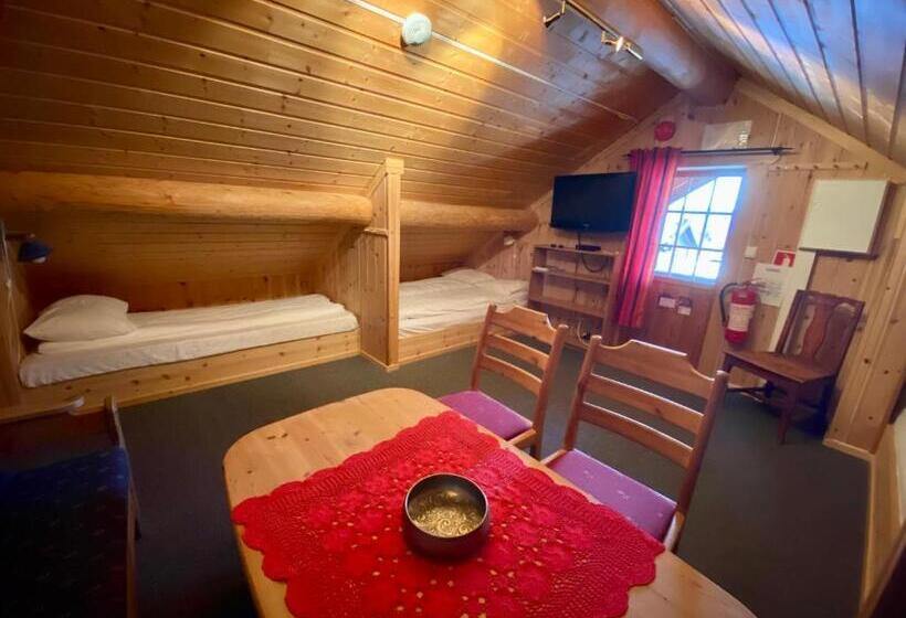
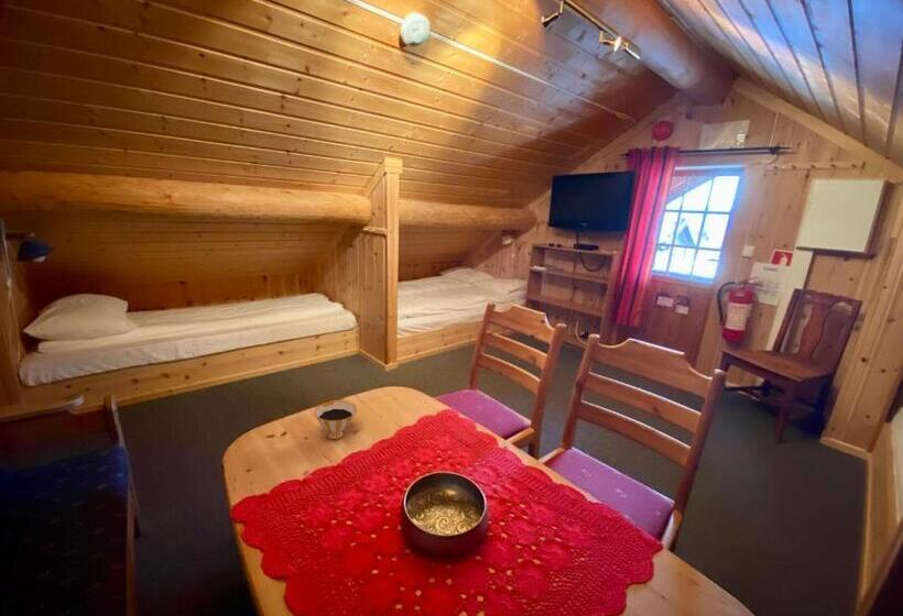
+ teacup [314,399,358,441]
